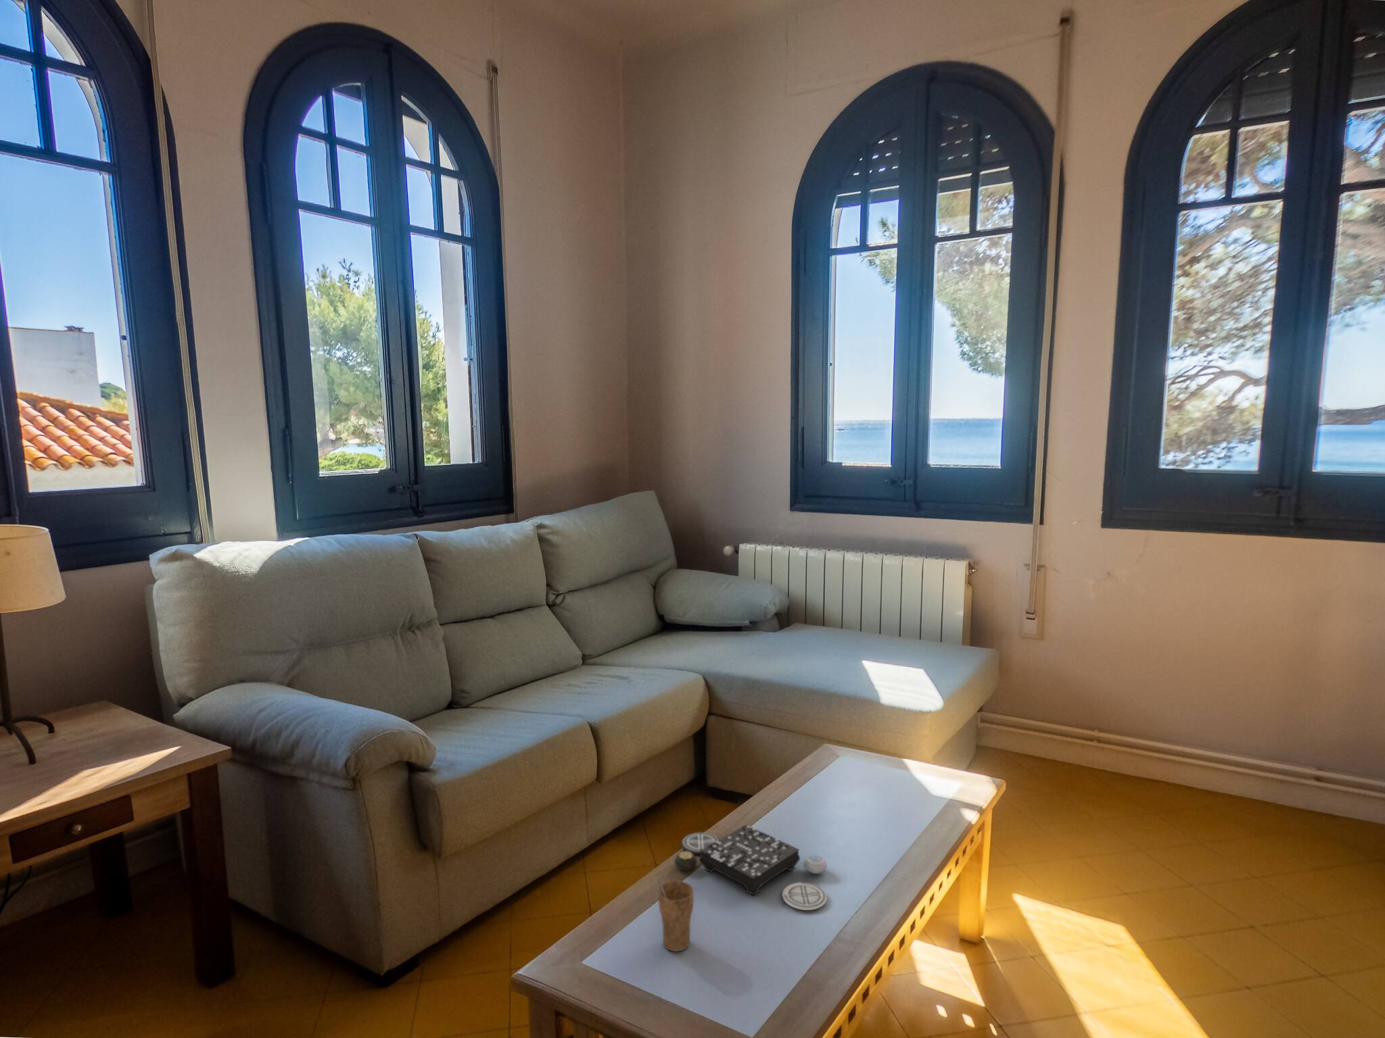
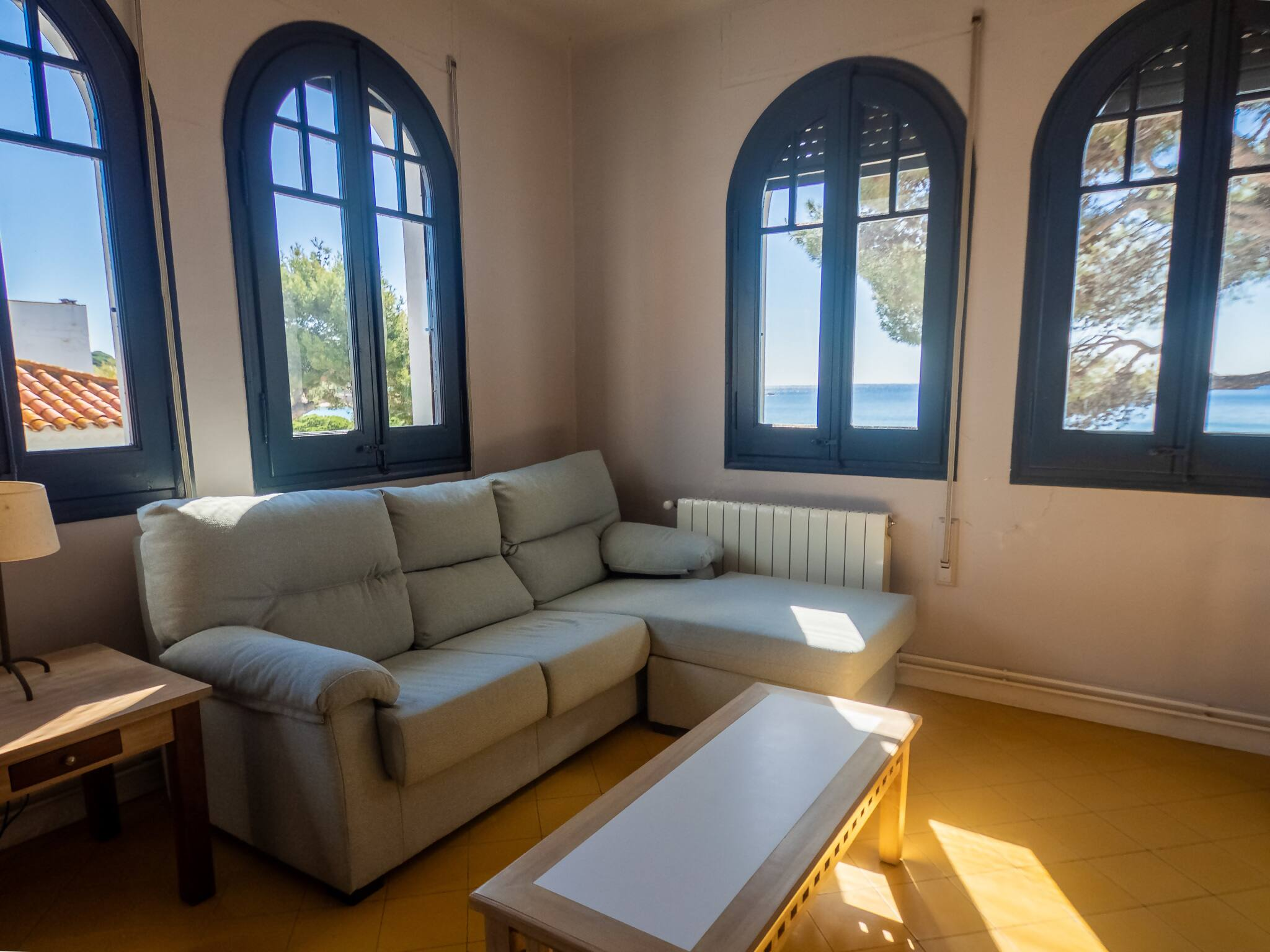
- board game [674,824,828,910]
- cup [657,877,695,952]
